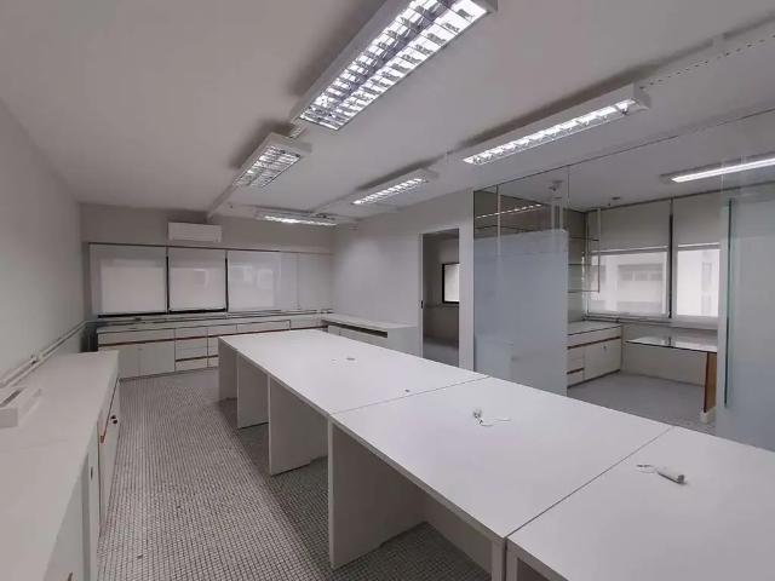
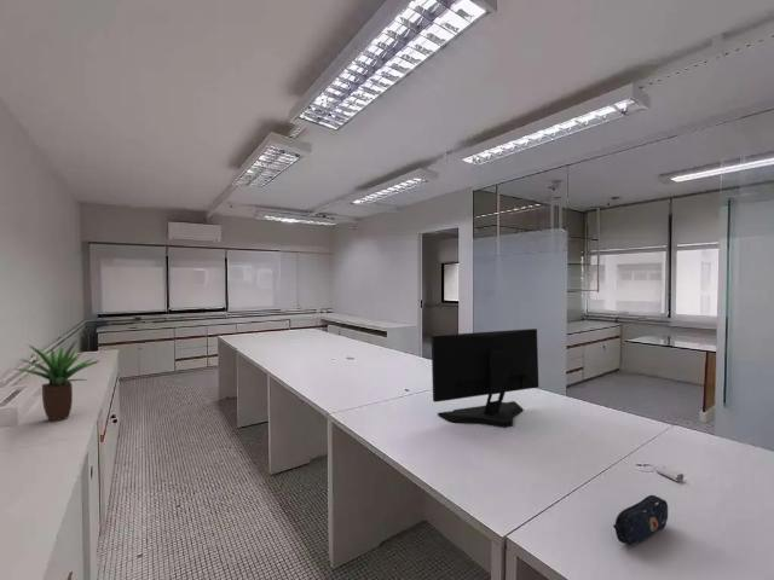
+ pencil case [612,494,669,546]
+ potted plant [13,340,102,423]
+ computer monitor [431,327,541,429]
